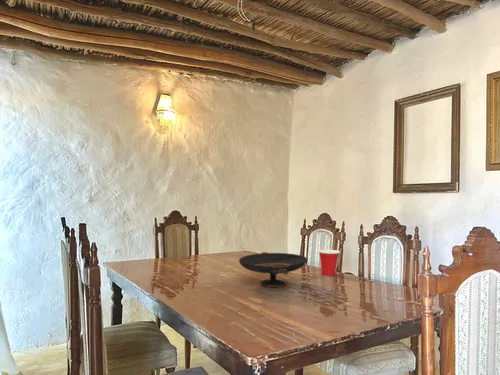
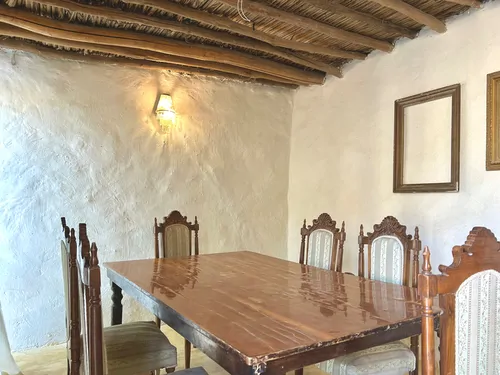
- cup [317,249,341,276]
- decorative bowl [238,251,309,288]
